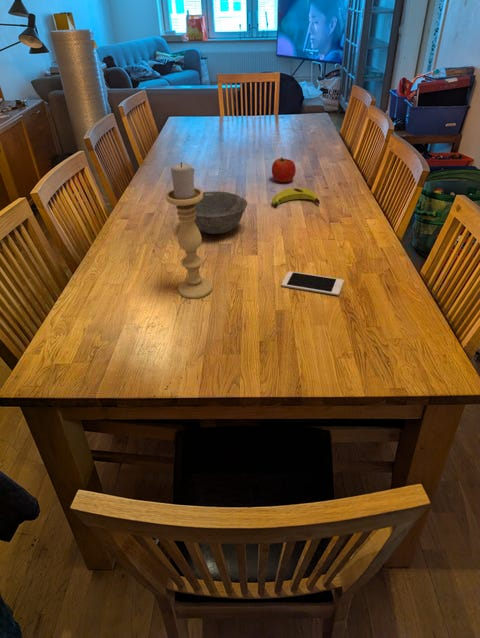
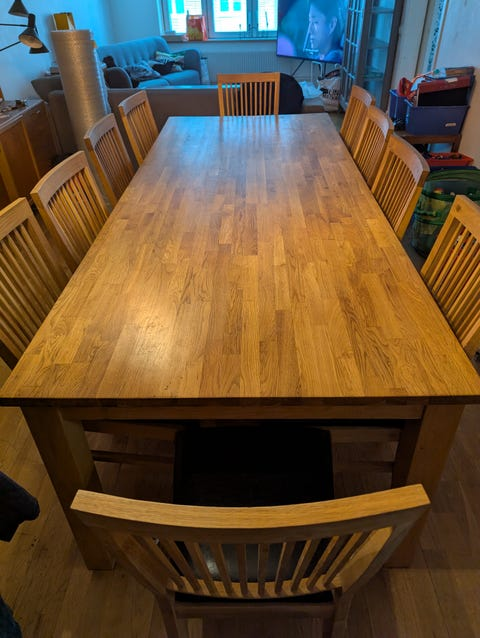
- apple [271,156,297,183]
- bowl [194,190,248,235]
- cell phone [281,270,345,297]
- banana [271,187,321,207]
- candle holder [165,161,213,300]
